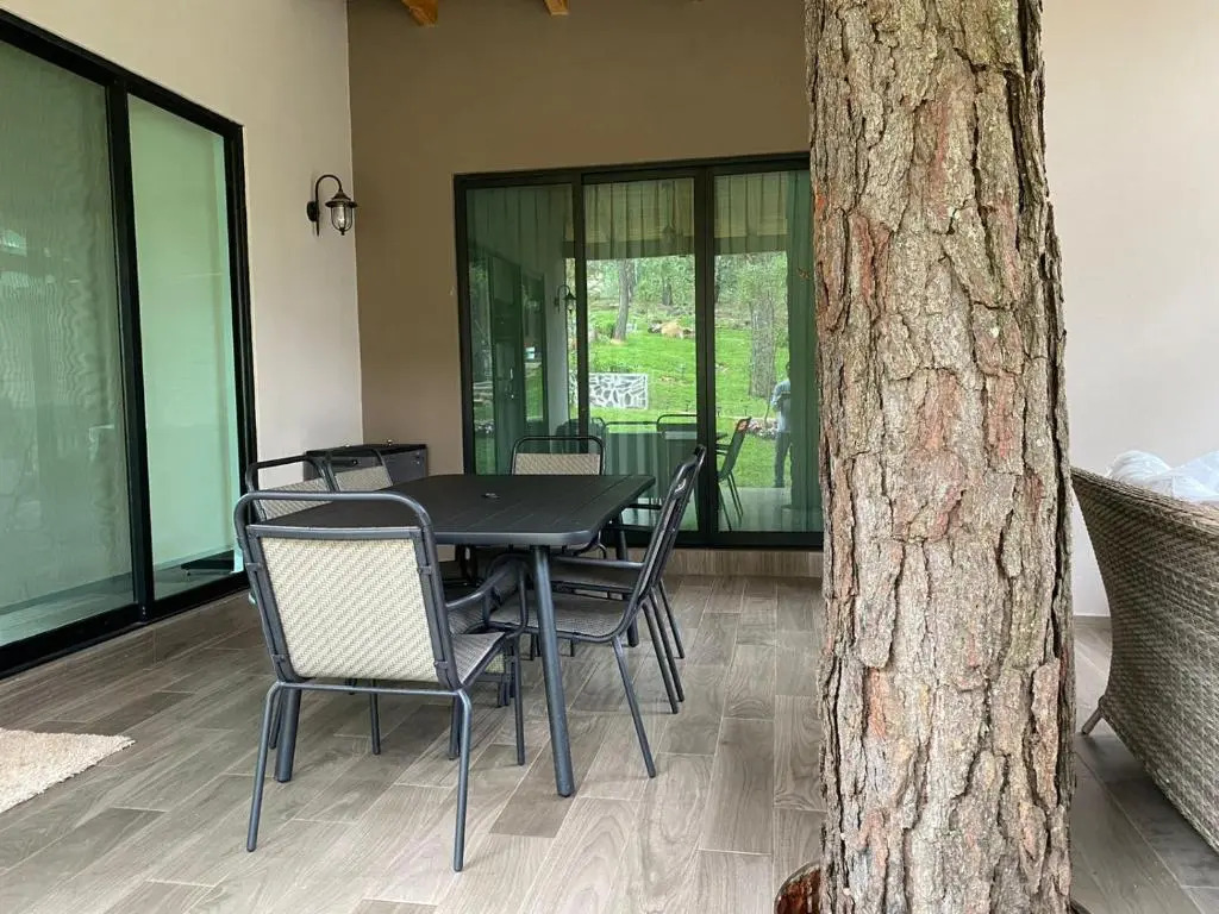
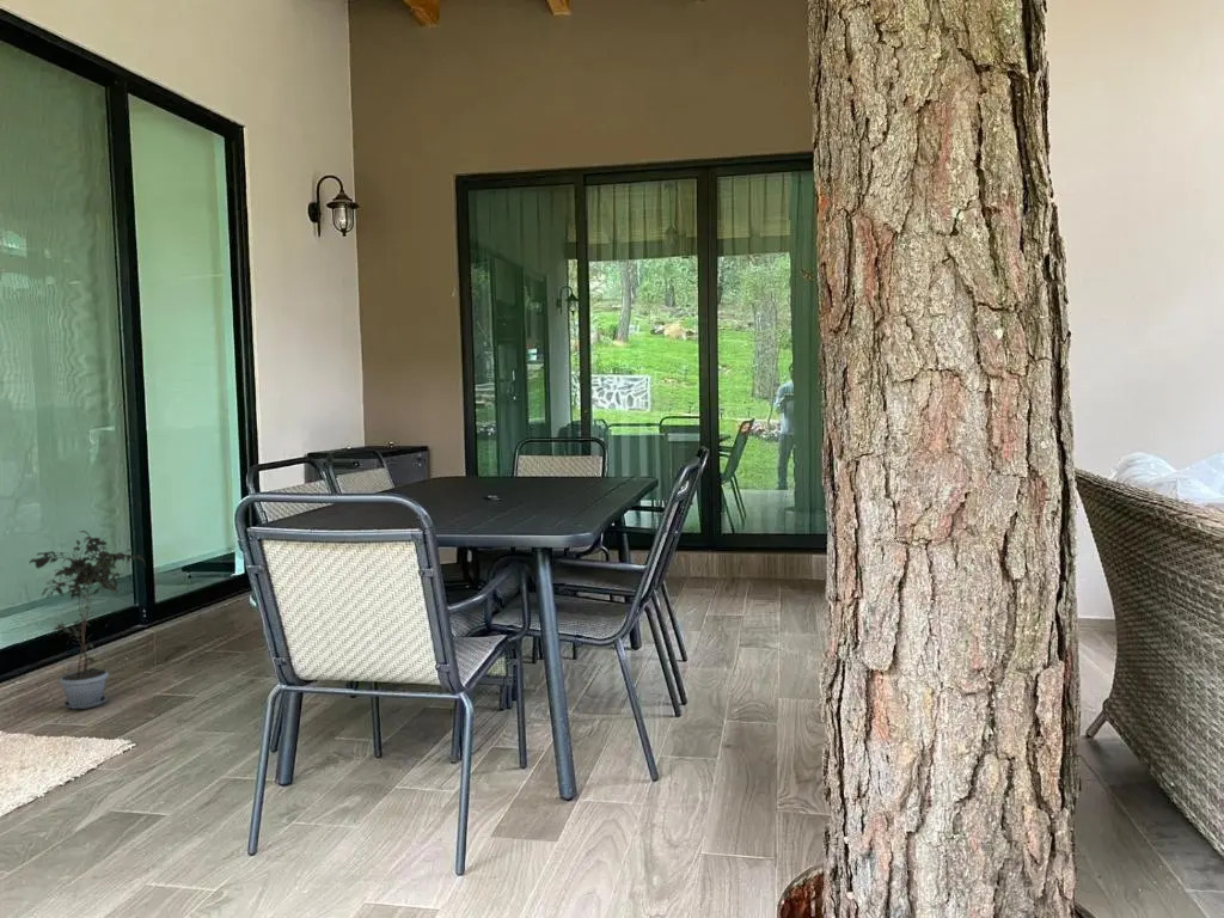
+ potted plant [29,530,147,710]
